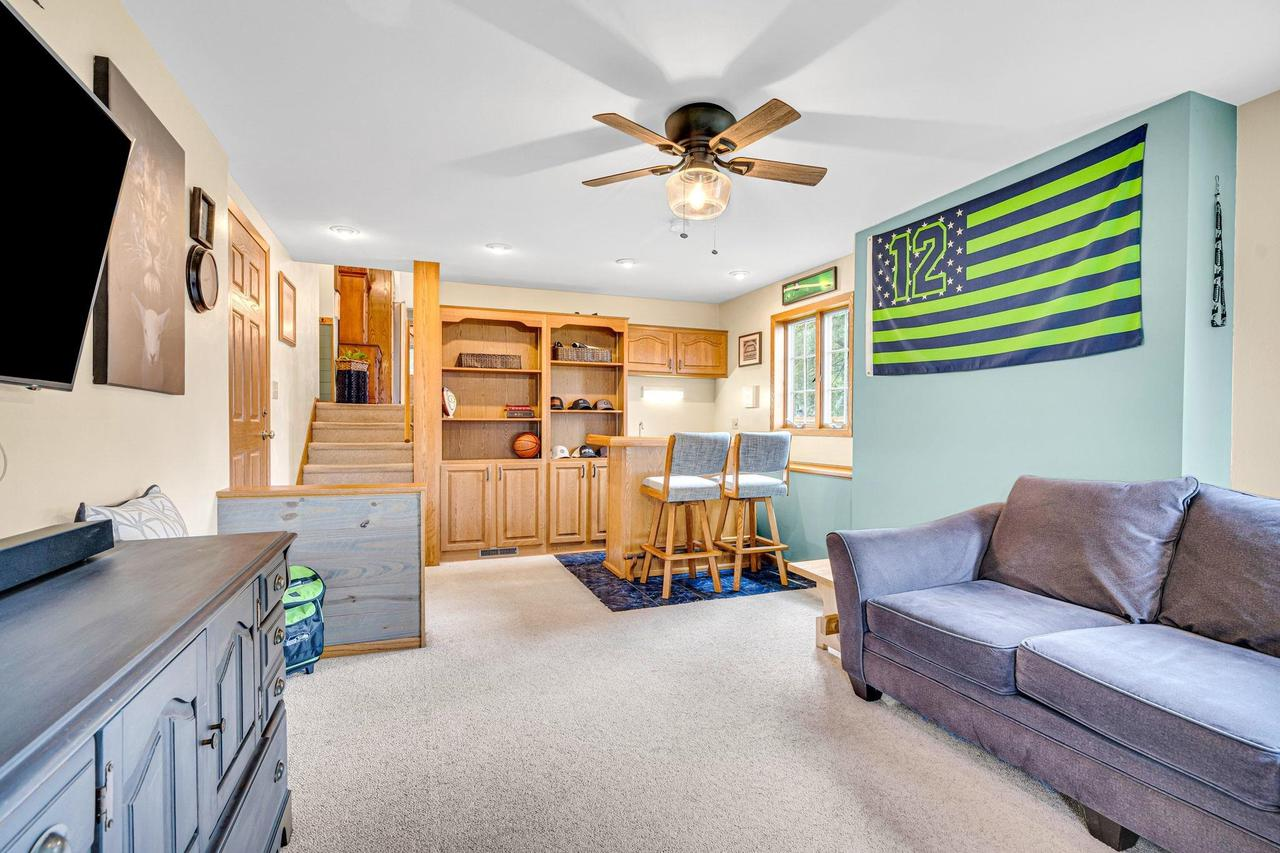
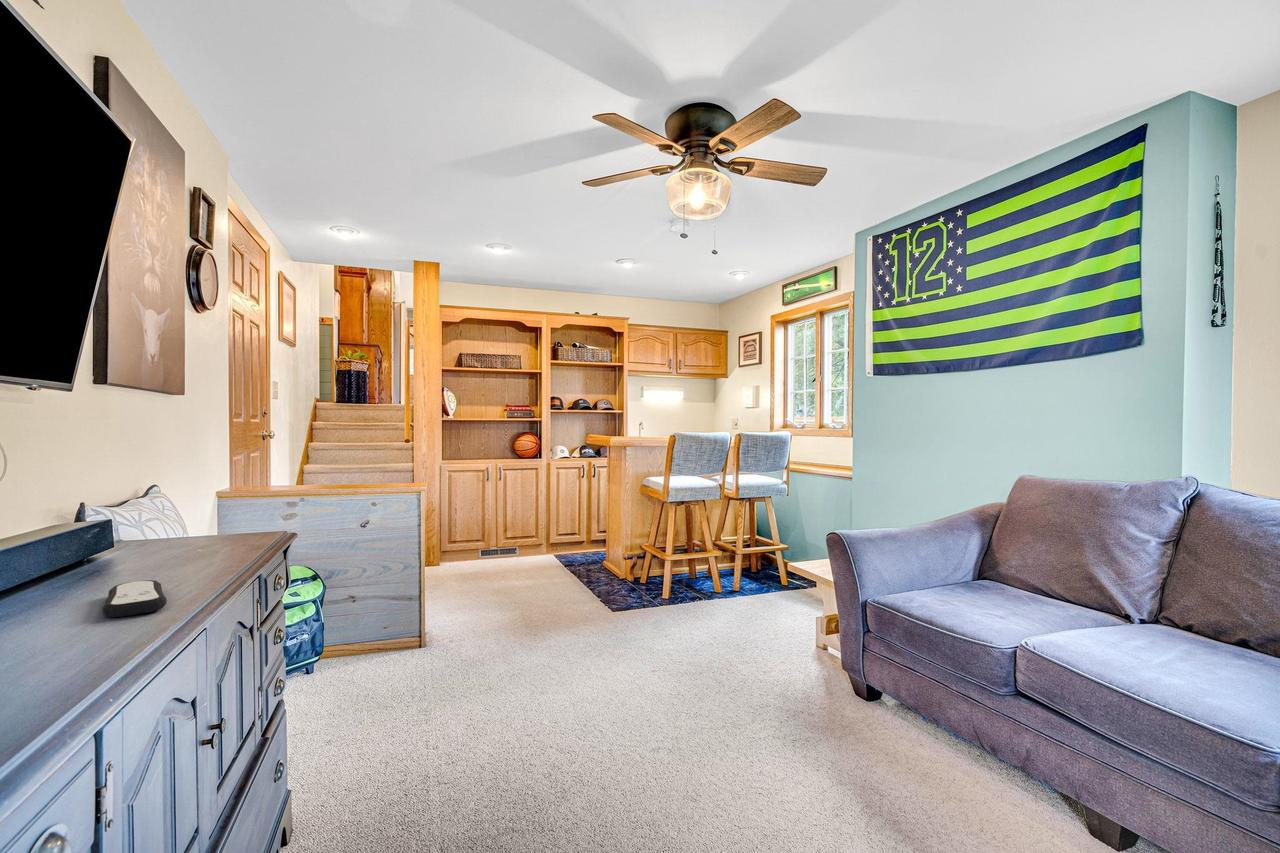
+ remote control [101,579,168,618]
